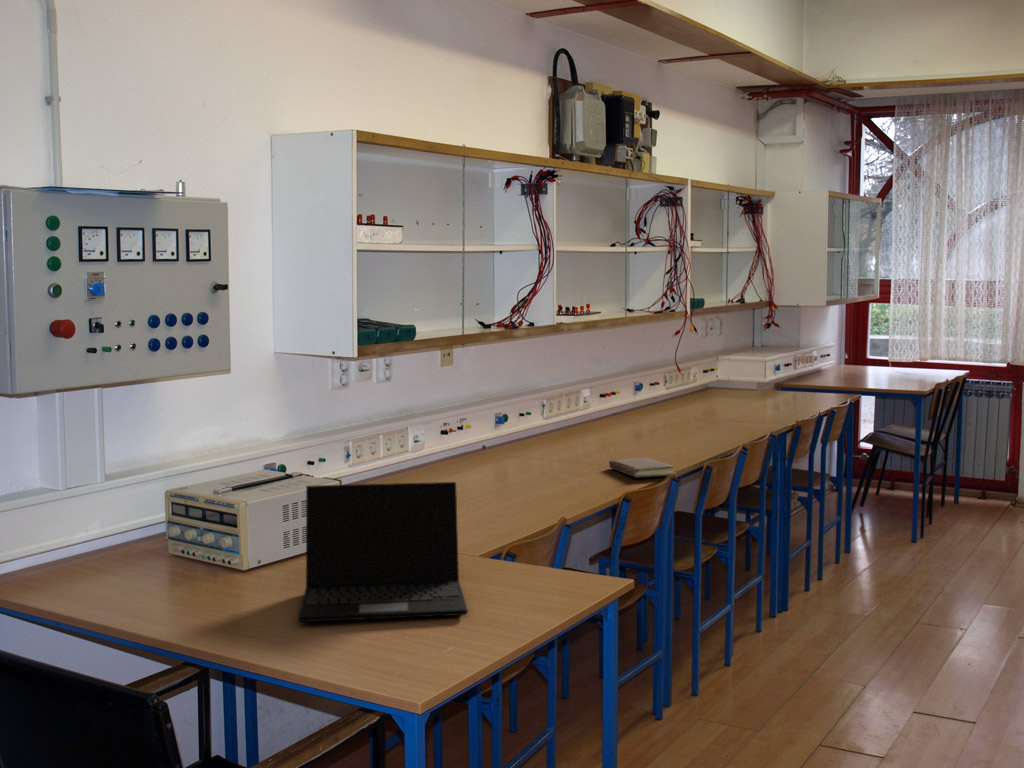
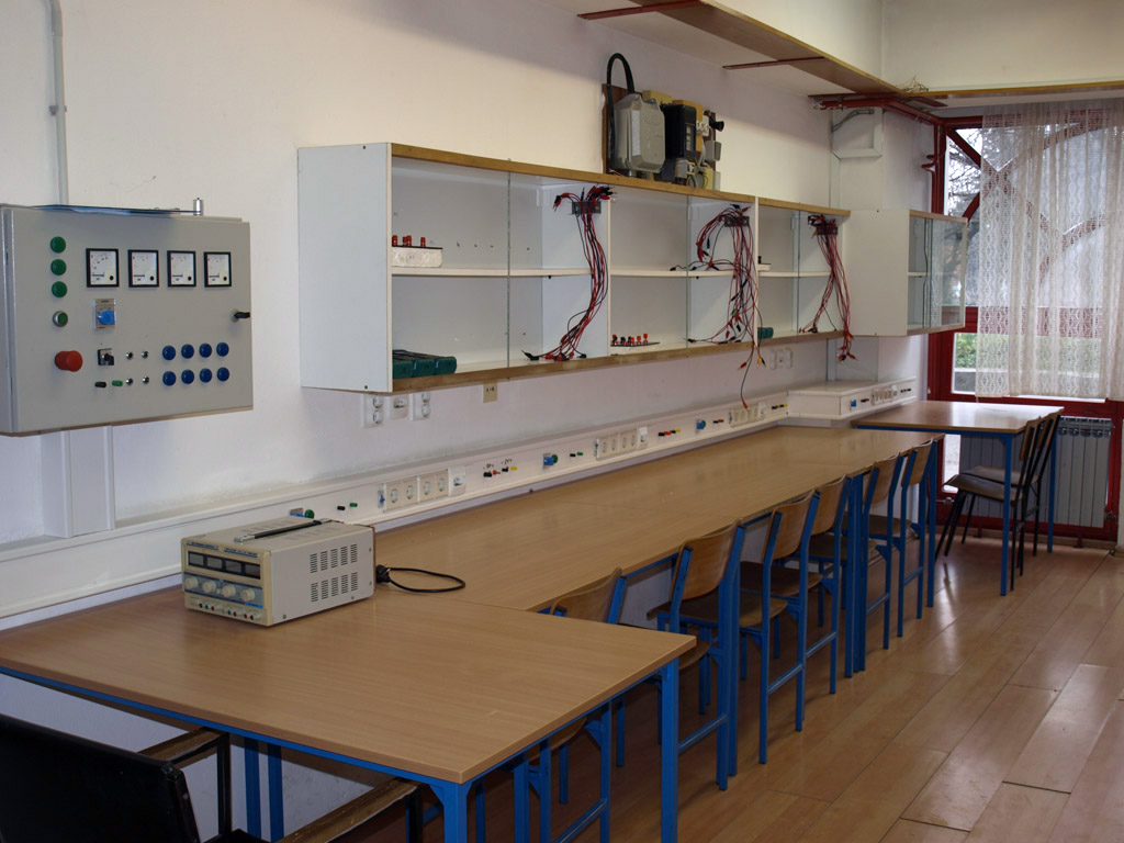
- laptop [297,481,469,623]
- book [608,457,675,478]
